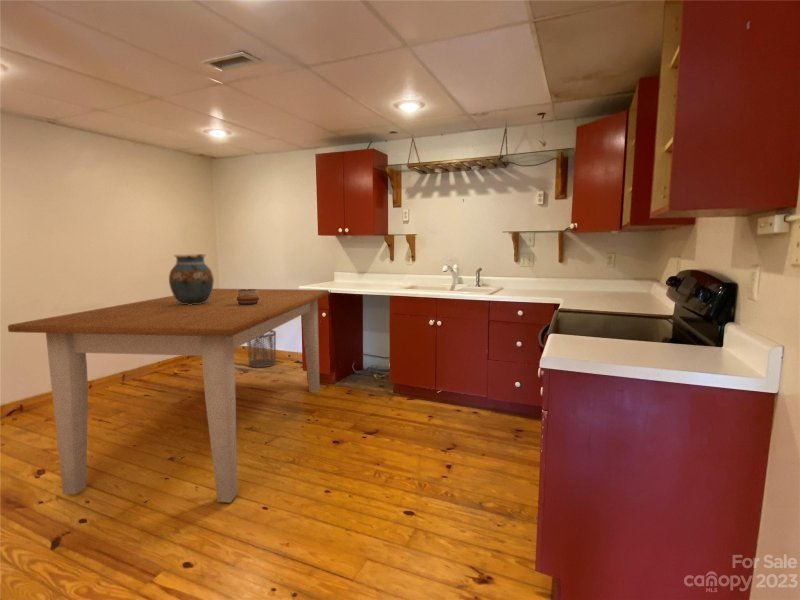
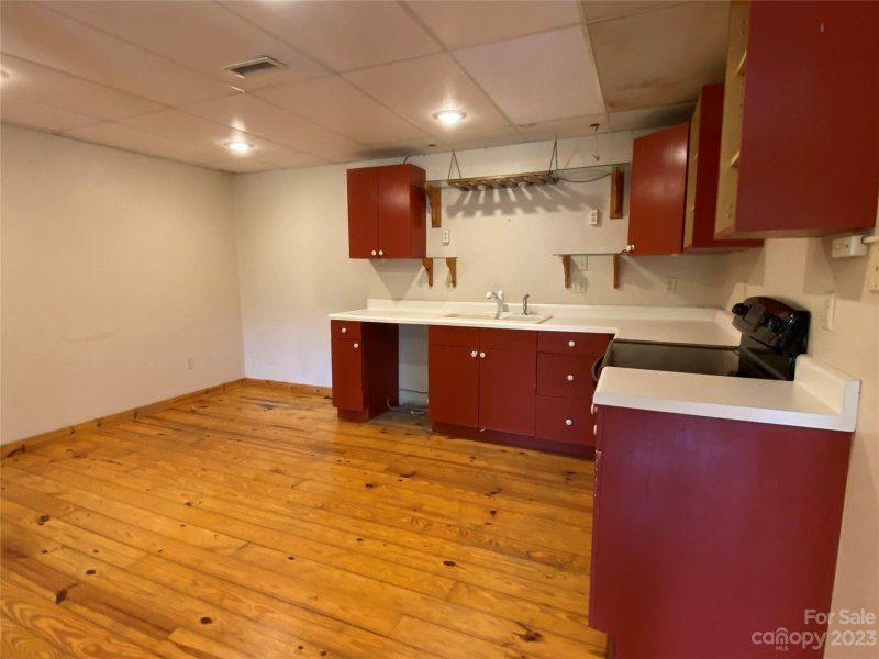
- waste bin [246,330,277,369]
- table [7,288,331,504]
- vase [168,253,215,305]
- decorative bowl [236,288,259,305]
